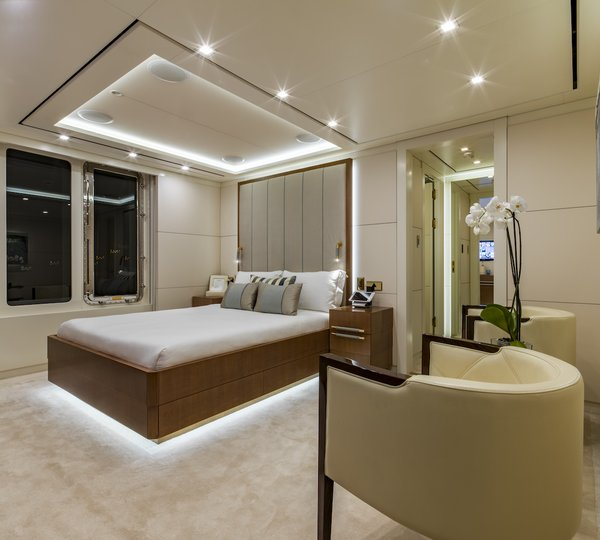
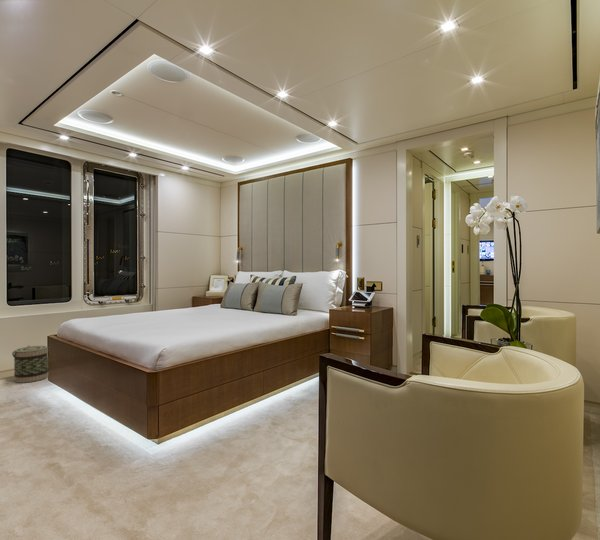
+ basket [11,345,49,384]
